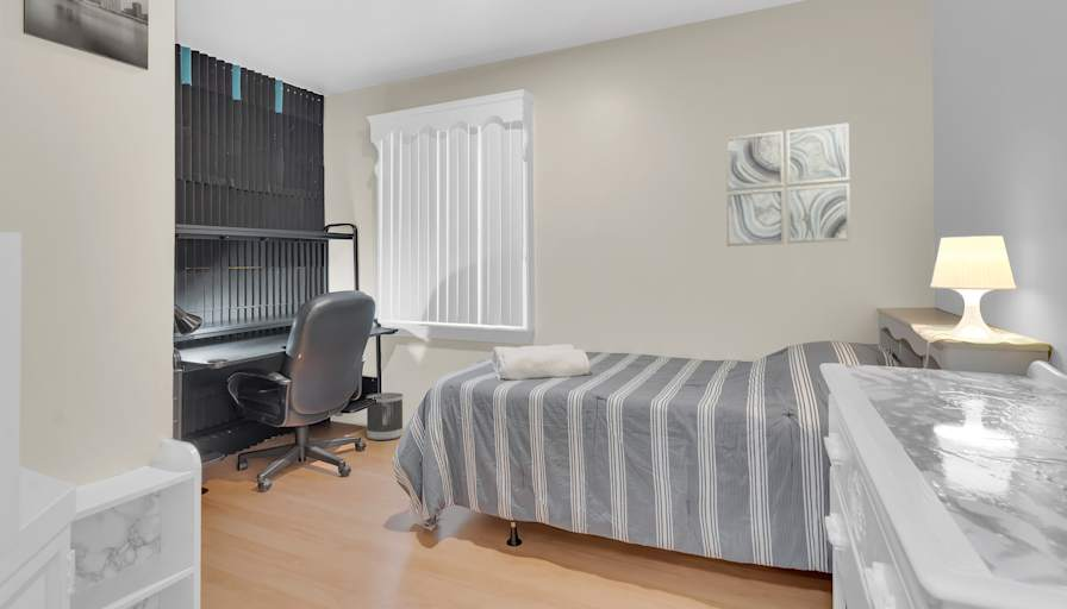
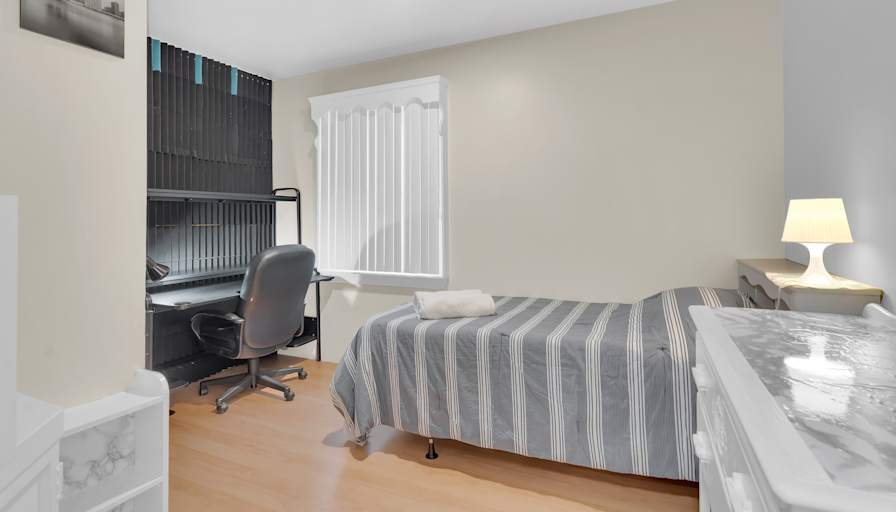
- wall art [724,121,851,247]
- wastebasket [366,391,405,441]
